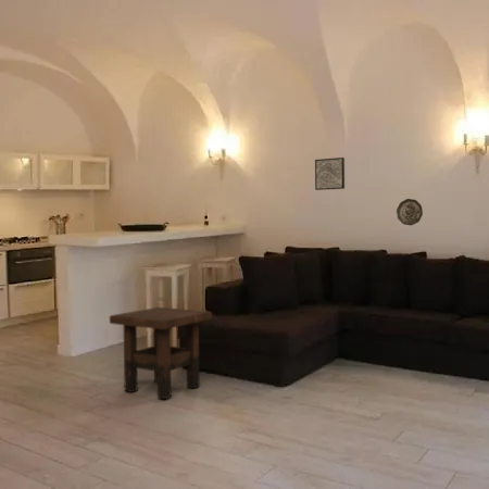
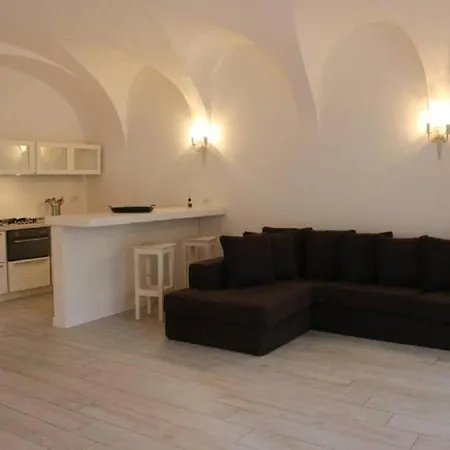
- side table [109,306,213,400]
- wall art [314,156,346,191]
- decorative plate [396,198,424,226]
